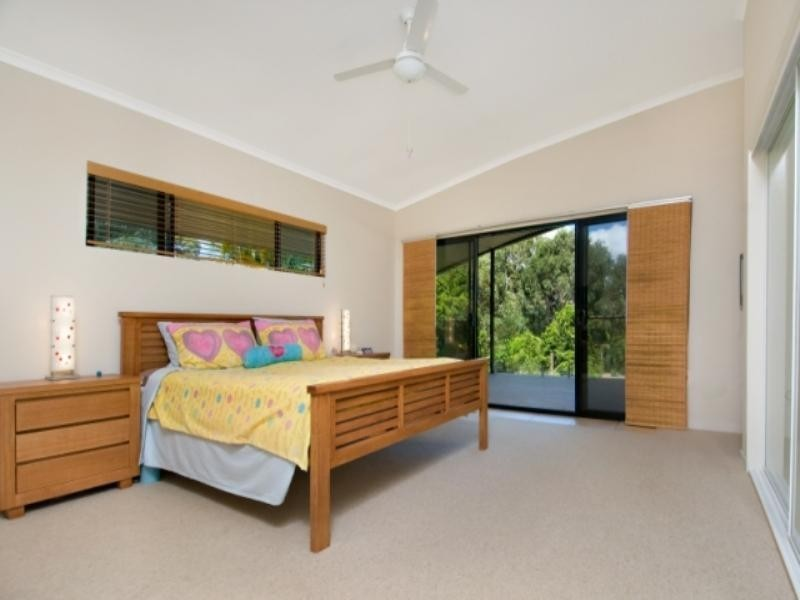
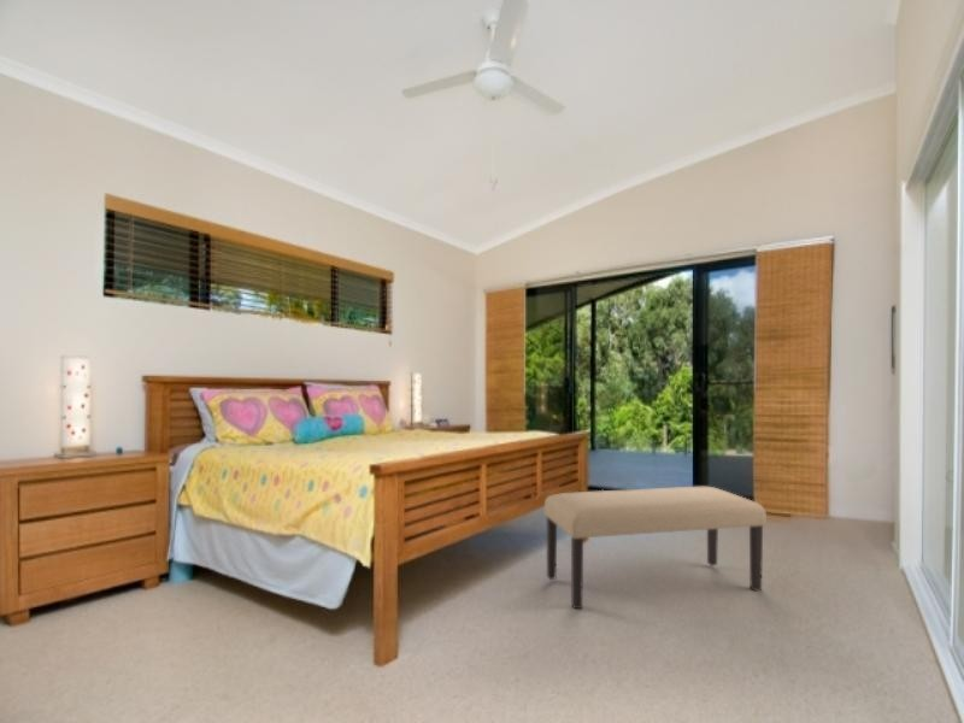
+ bench [543,486,768,610]
